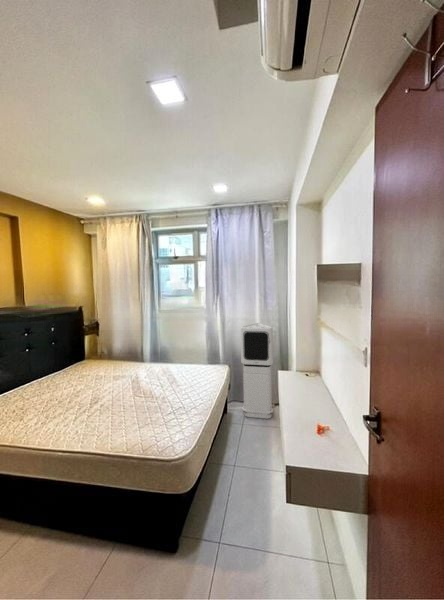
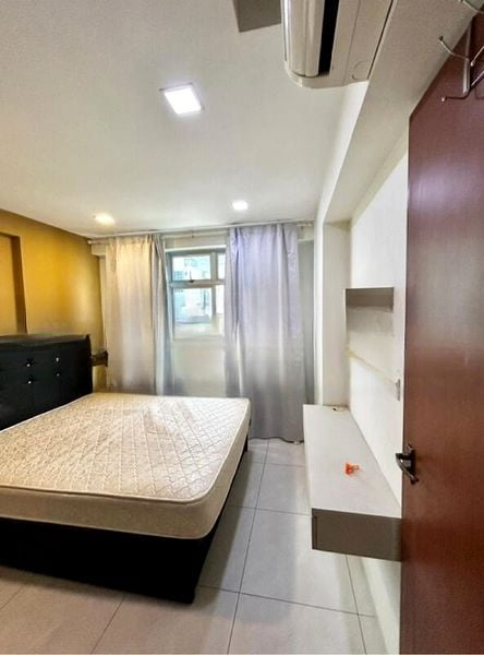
- air purifier [240,322,274,420]
